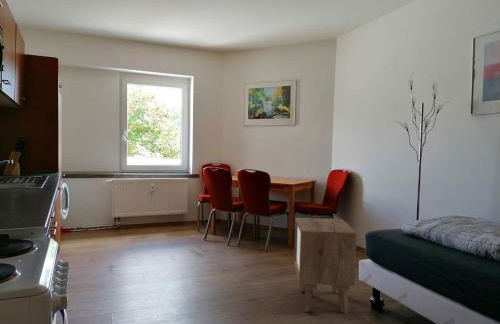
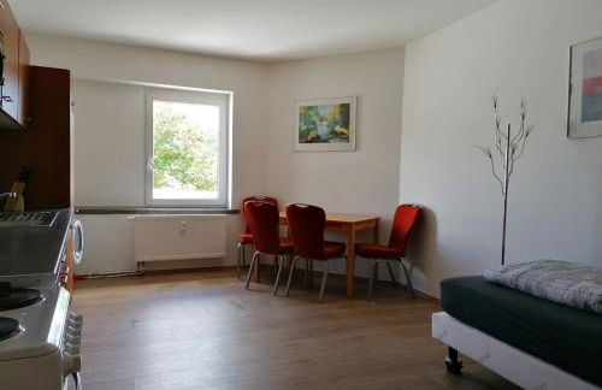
- nightstand [293,217,357,315]
